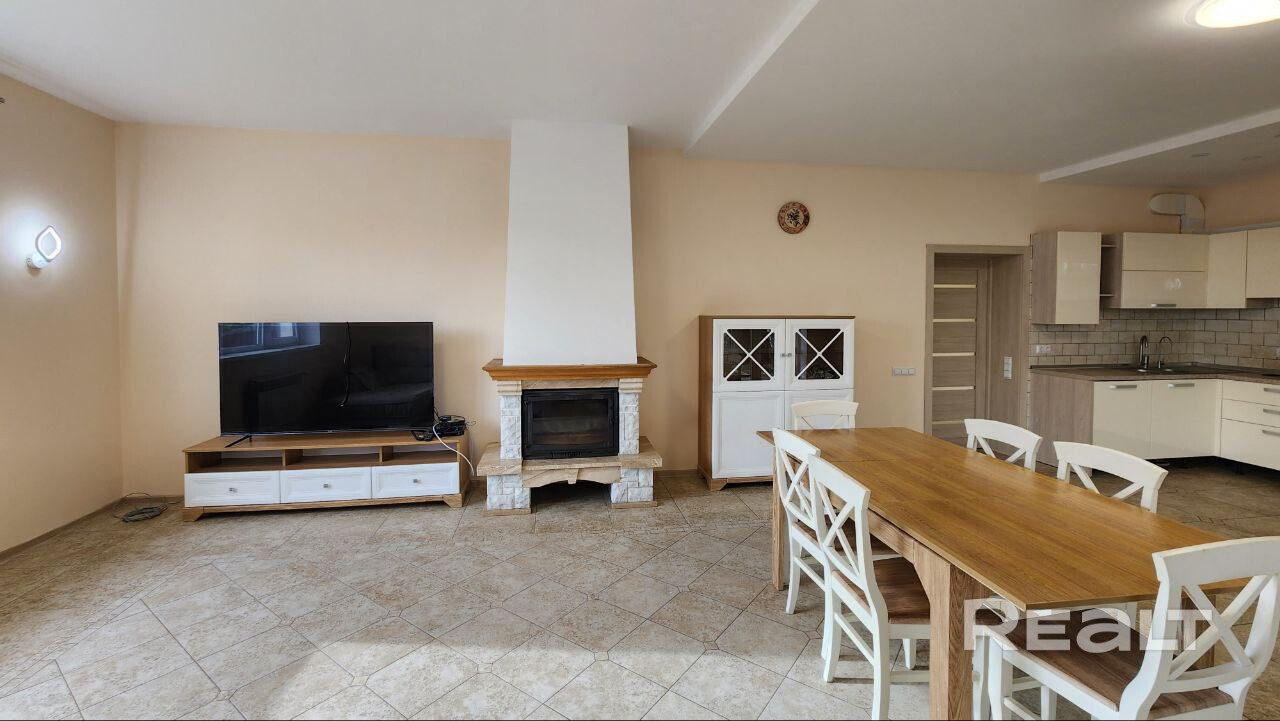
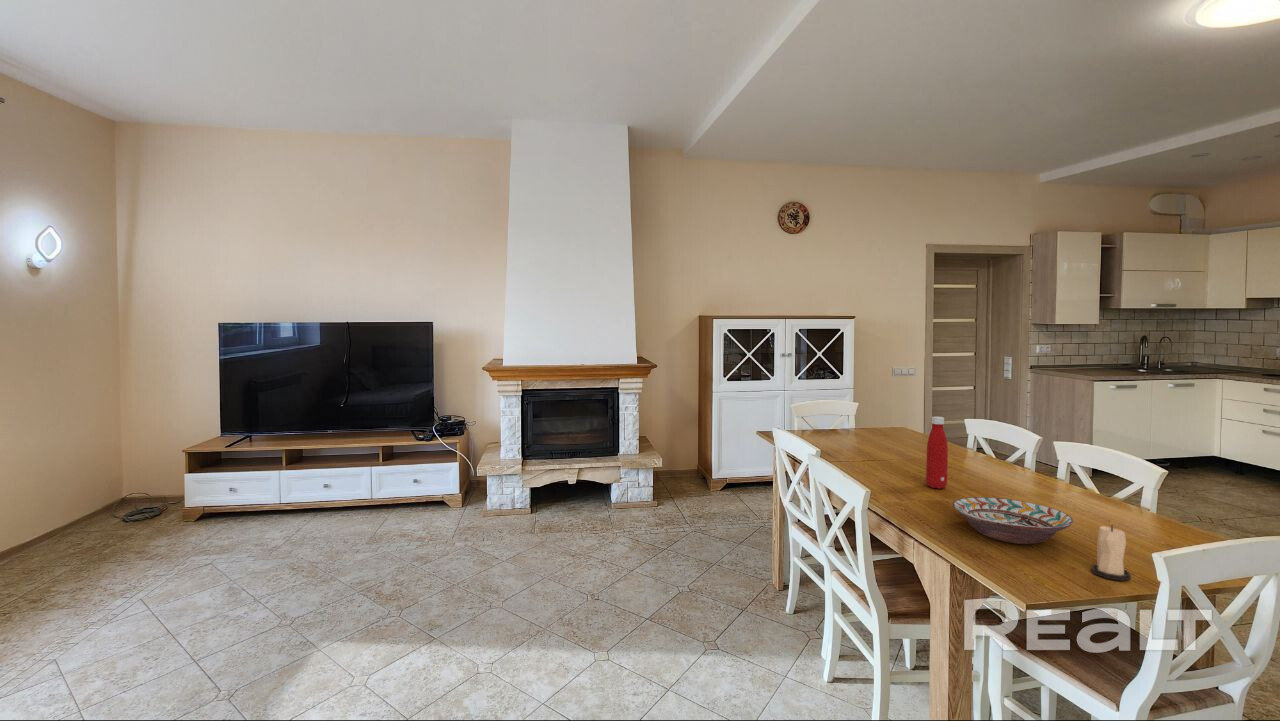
+ decorative bowl [952,496,1074,545]
+ bottle [925,416,949,490]
+ candle [1090,524,1132,582]
